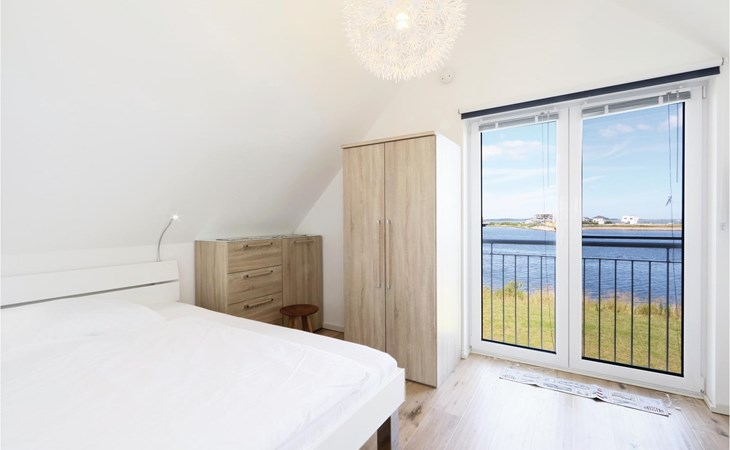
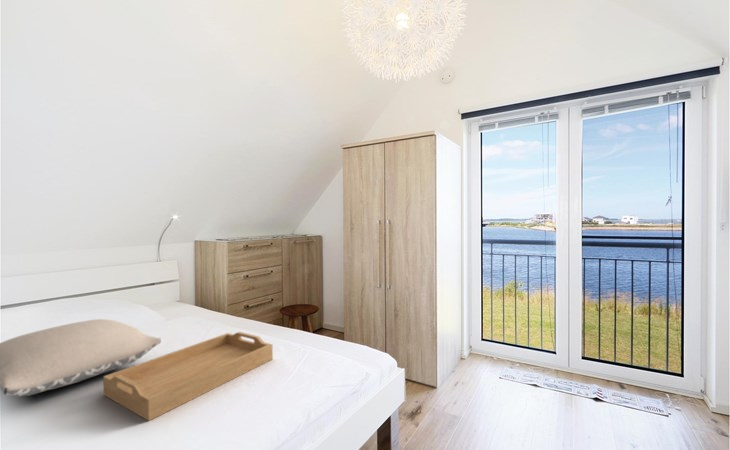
+ serving tray [103,331,274,422]
+ pillow [0,318,162,398]
